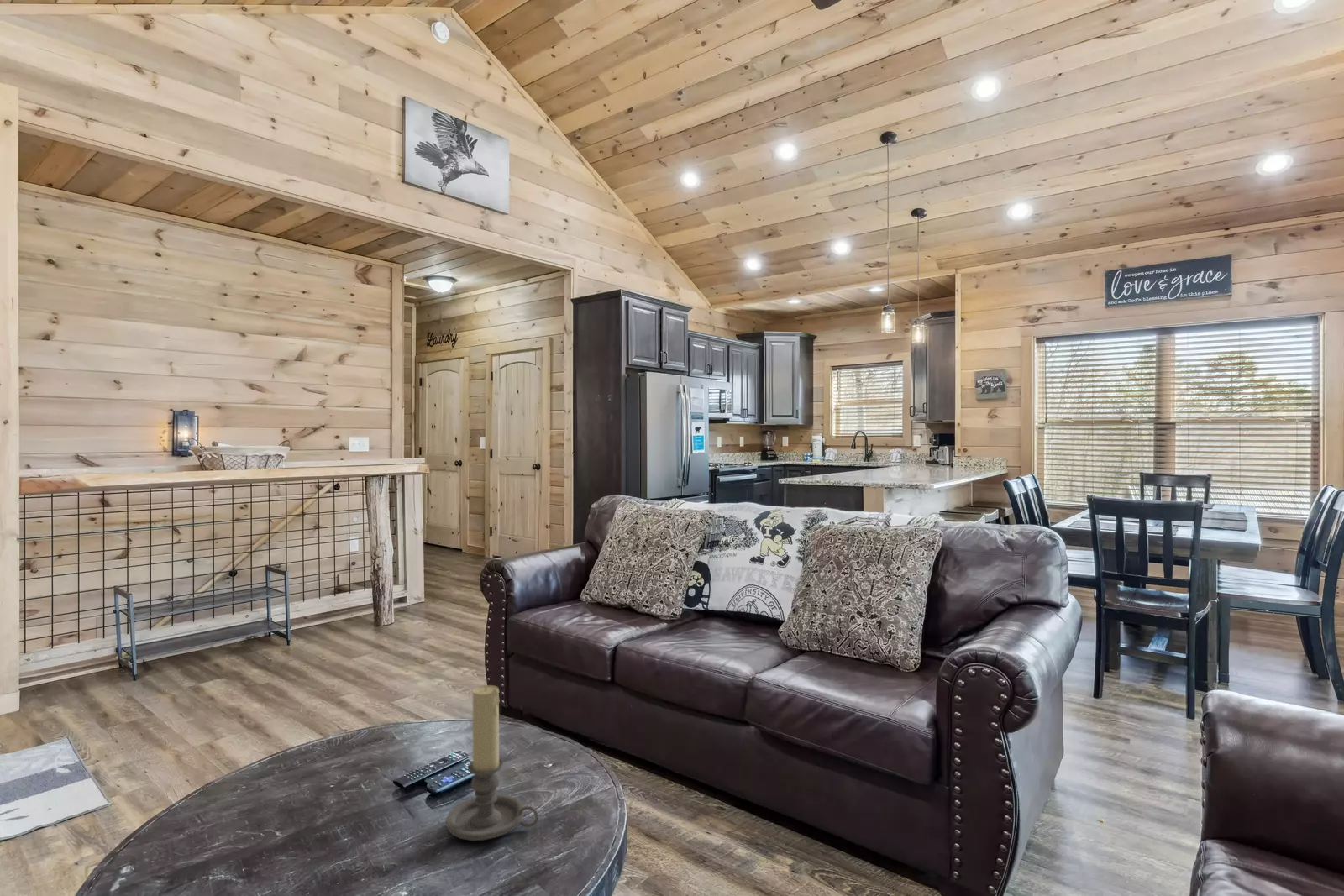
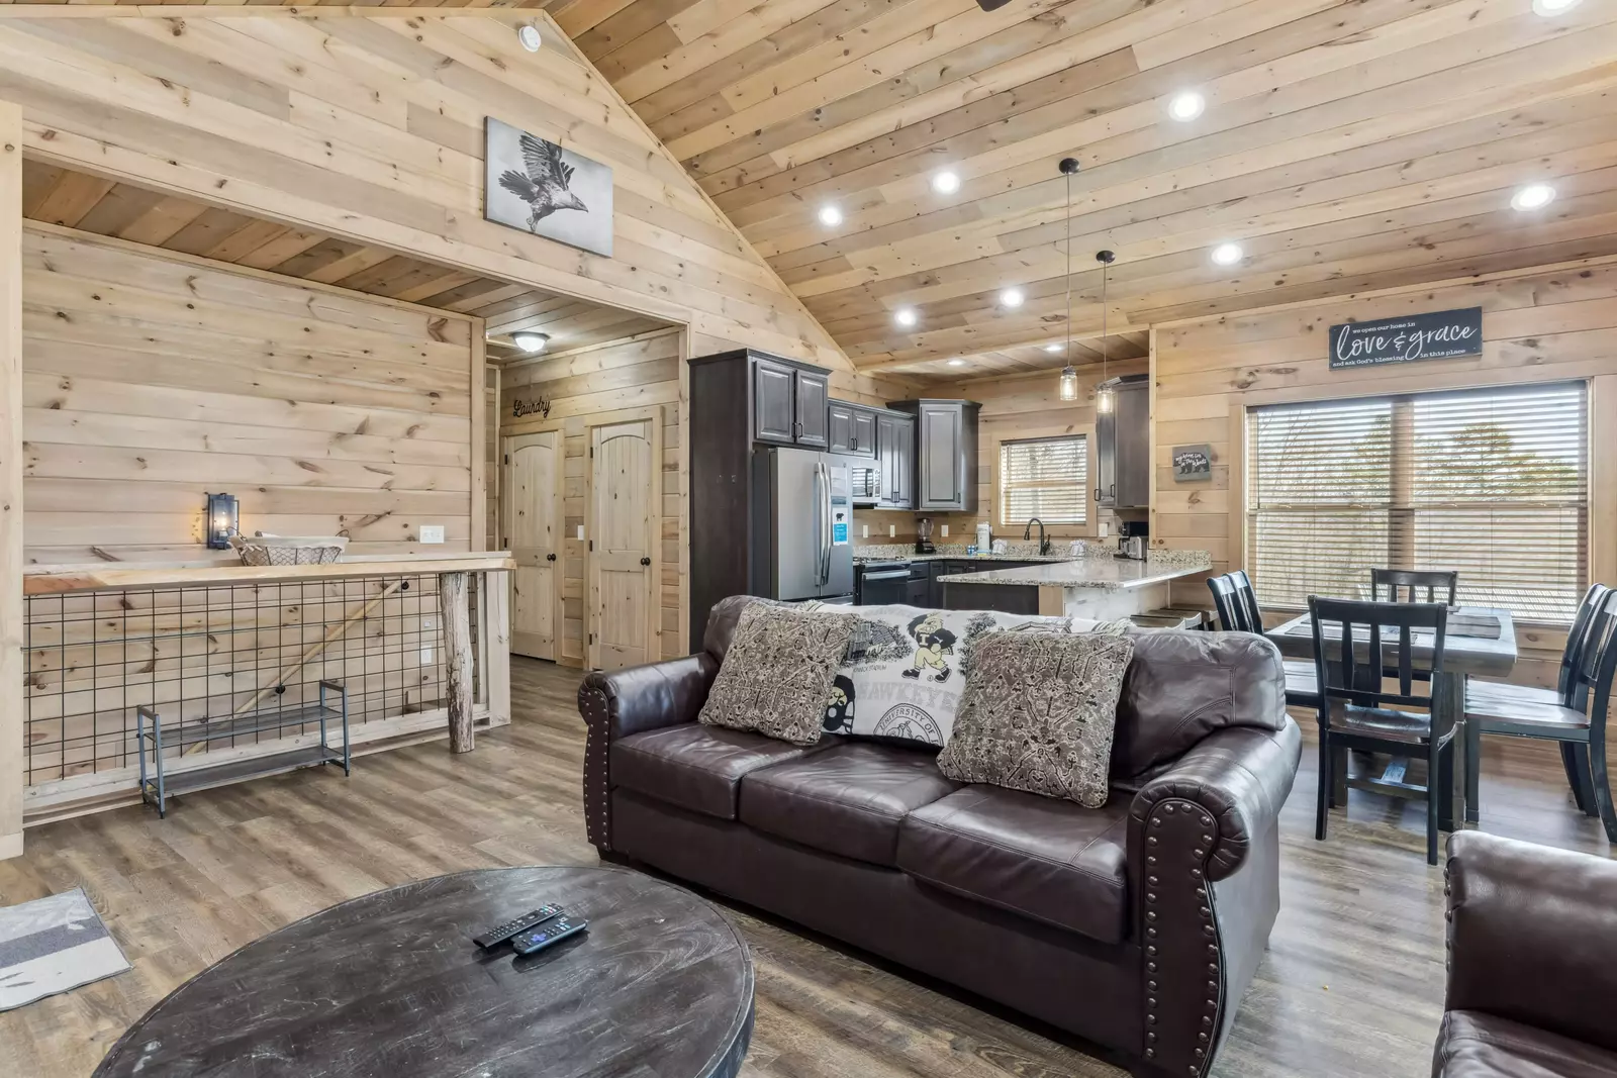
- candle holder [445,684,539,841]
